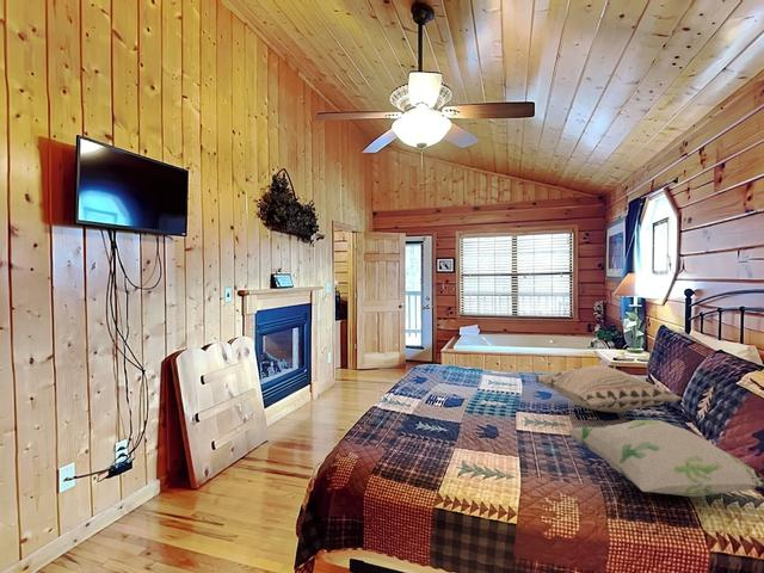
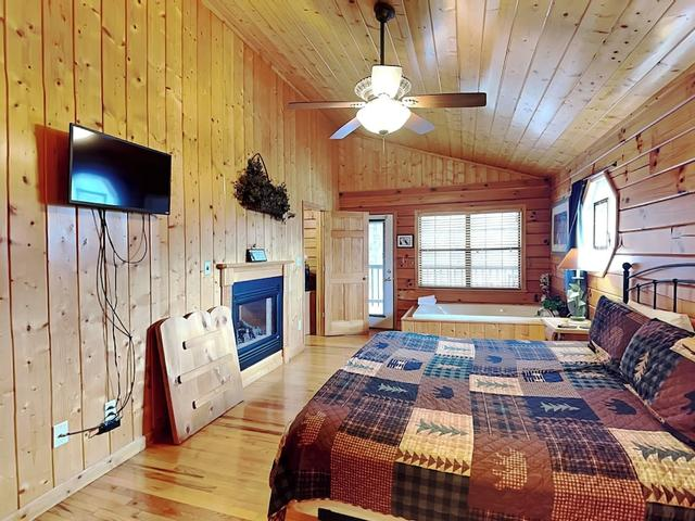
- decorative pillow [532,364,683,414]
- decorative pillow [566,419,764,498]
